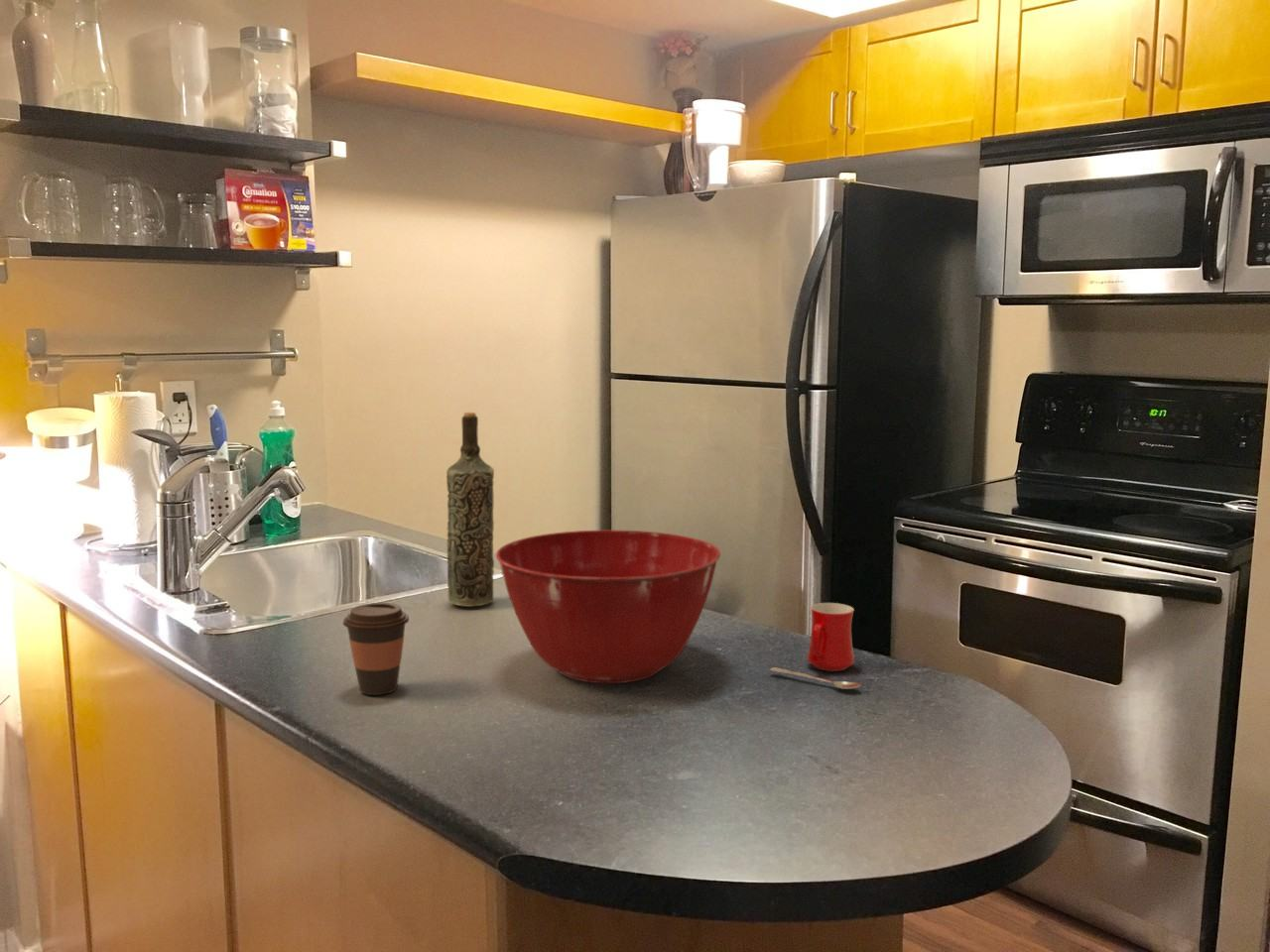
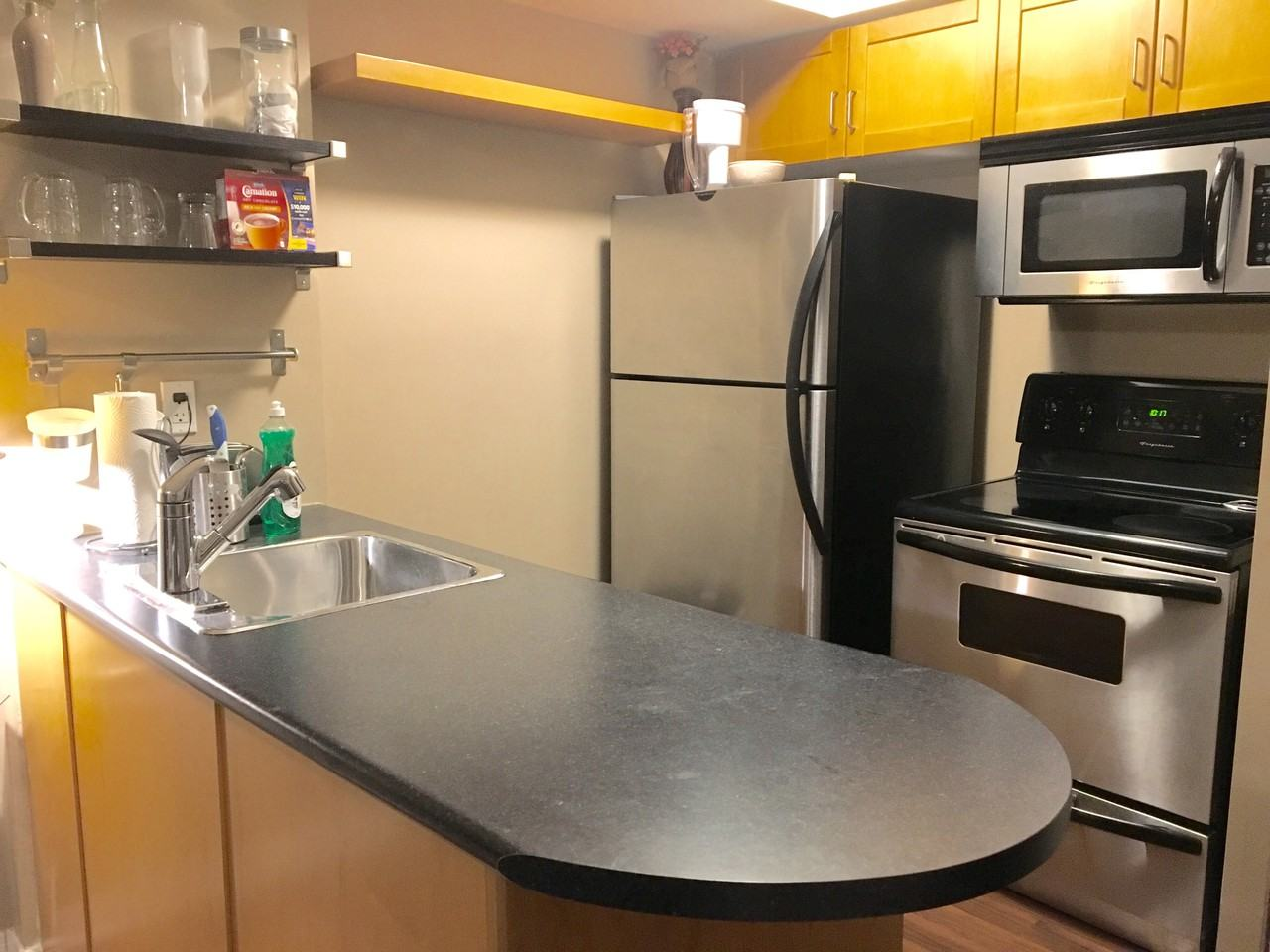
- mug [769,602,861,690]
- coffee cup [342,602,411,696]
- bottle [445,412,495,608]
- mixing bowl [495,530,721,684]
